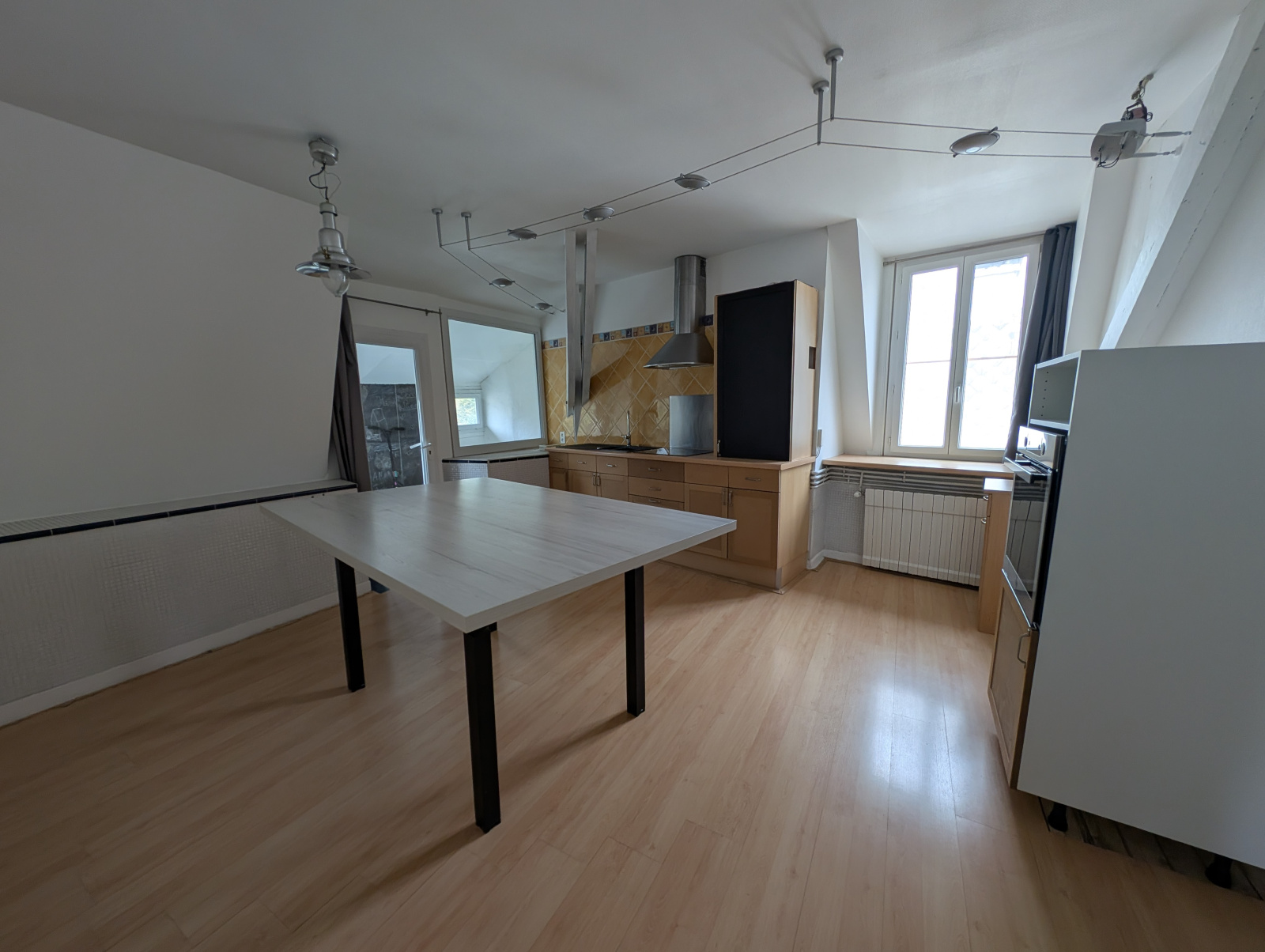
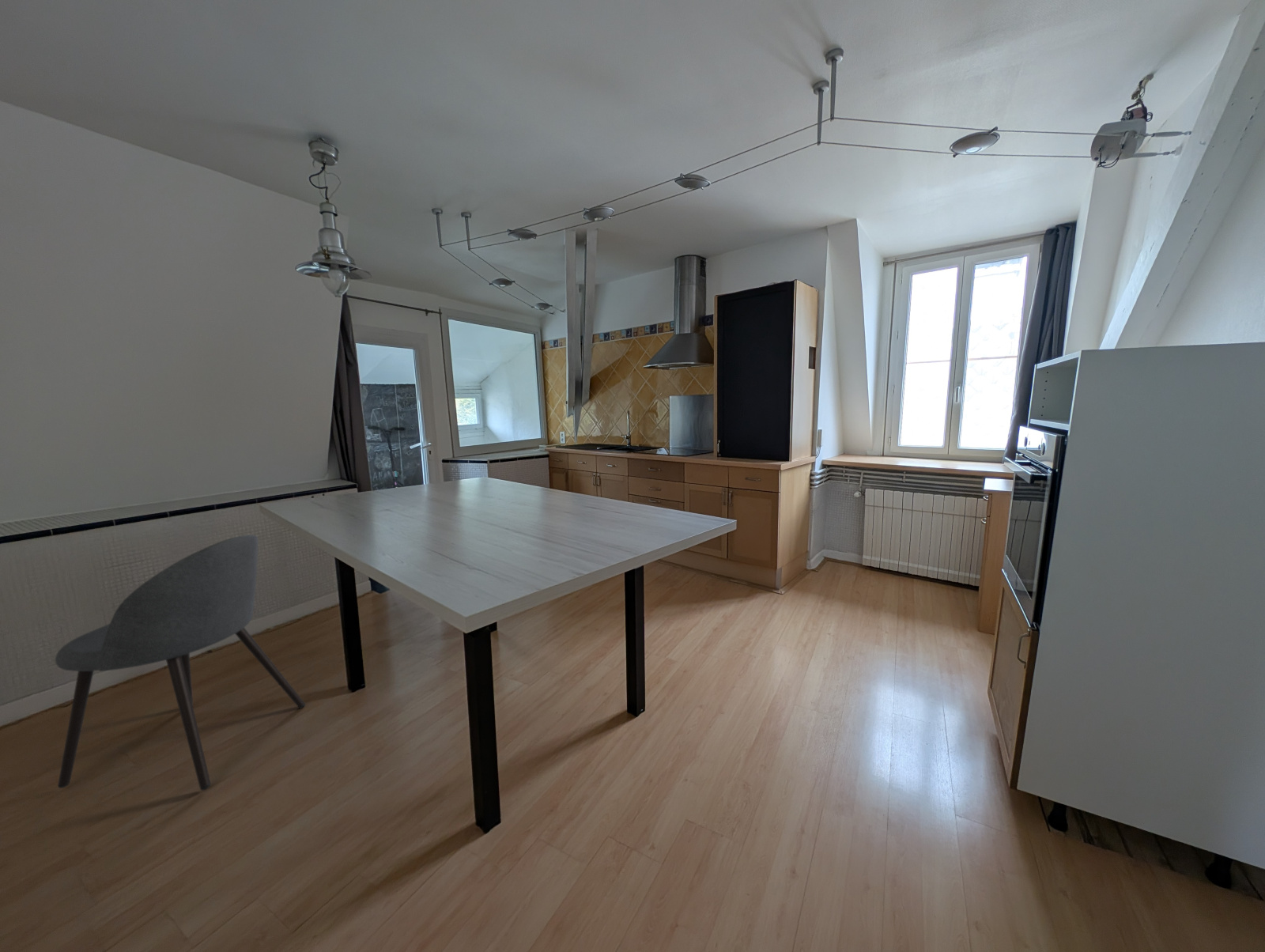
+ dining chair [55,534,306,791]
